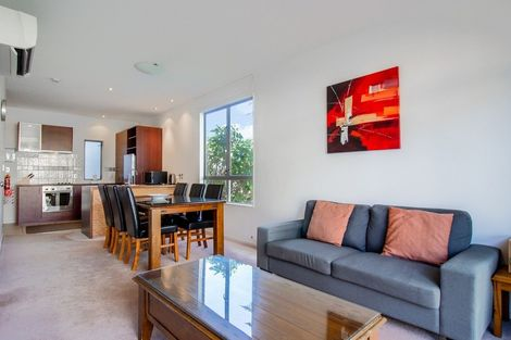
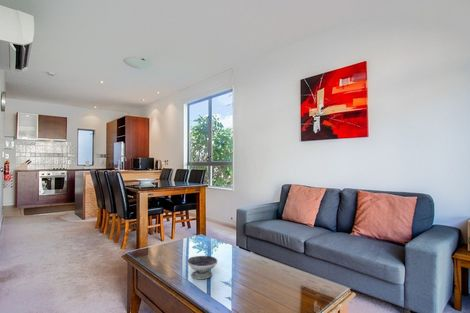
+ bowl [186,255,218,280]
